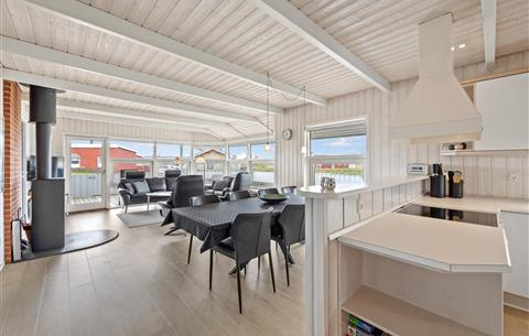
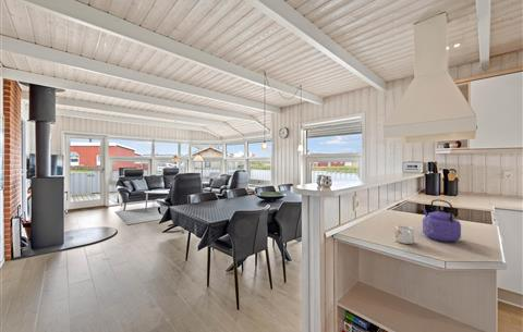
+ kettle [422,198,462,243]
+ mug [393,224,415,245]
